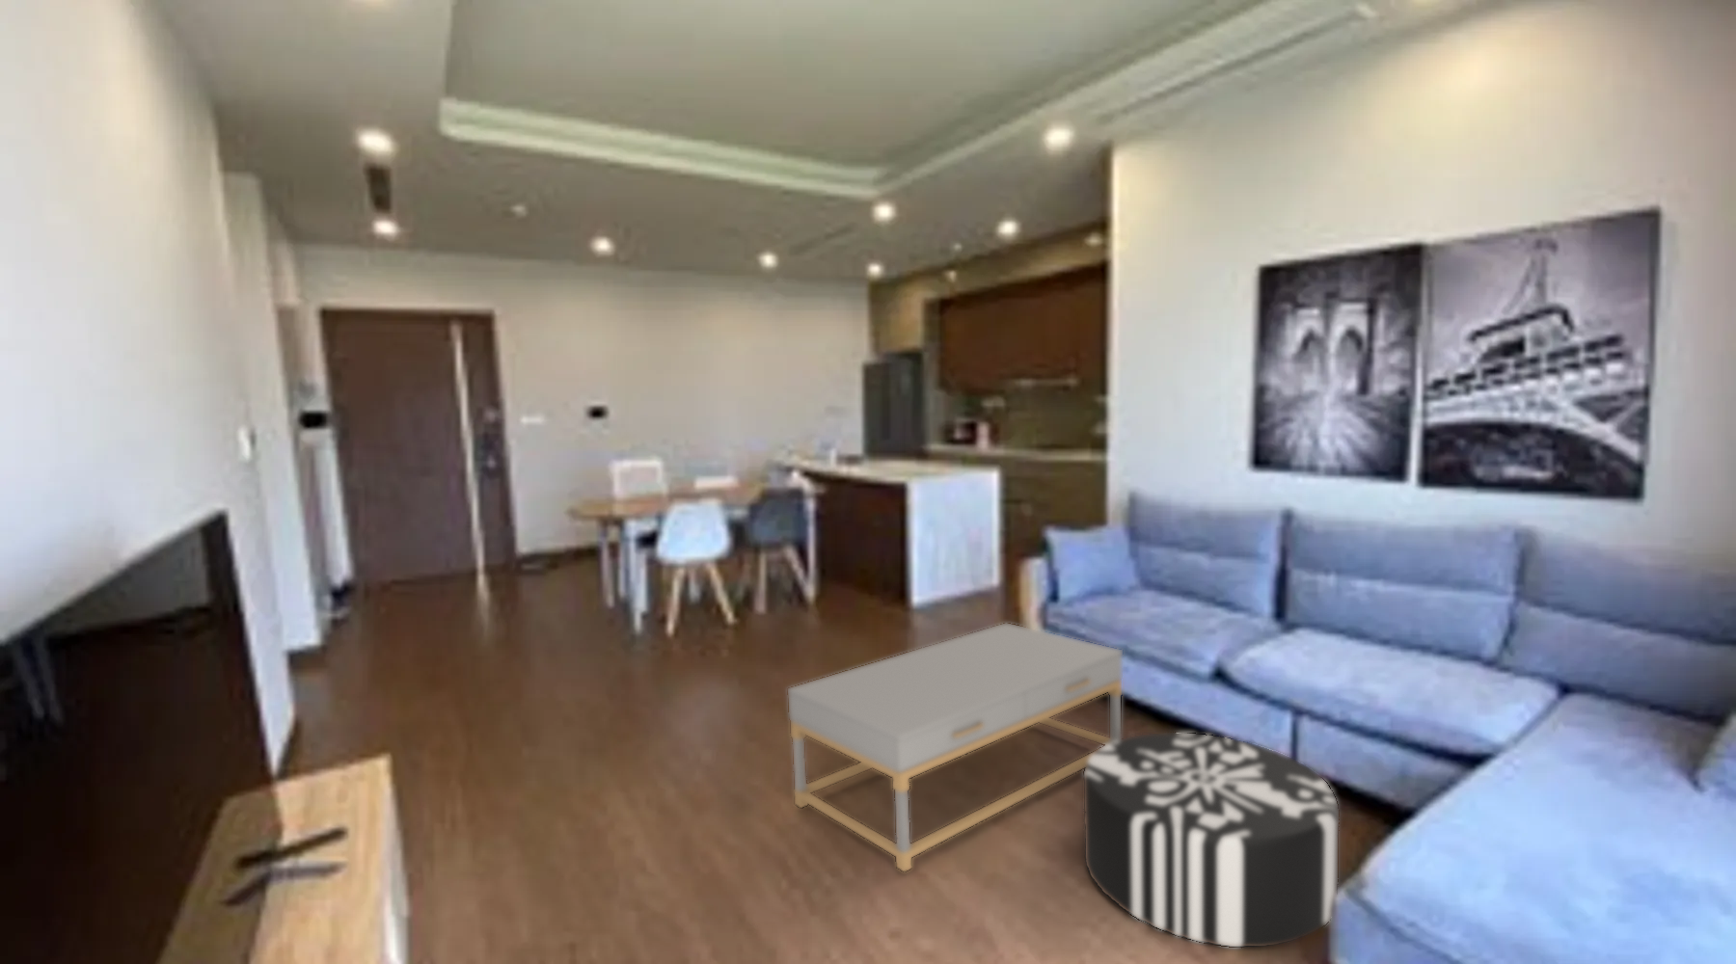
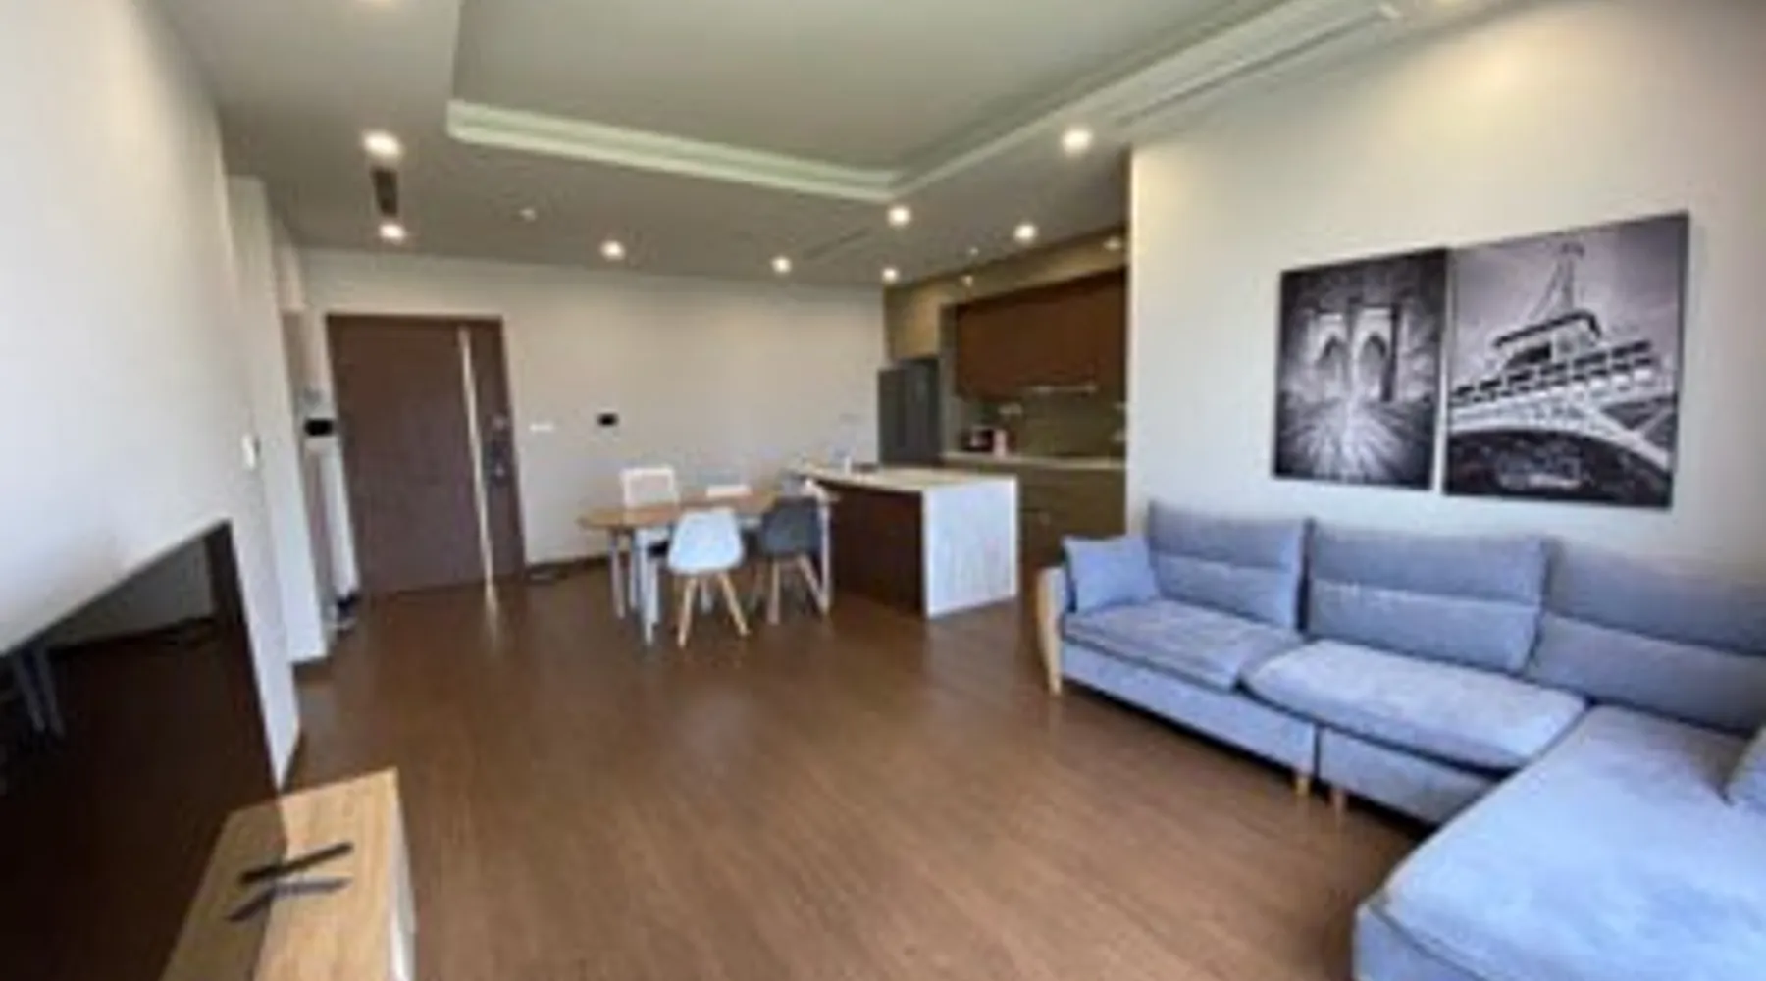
- pouf [1083,731,1339,947]
- coffee table [787,623,1123,873]
